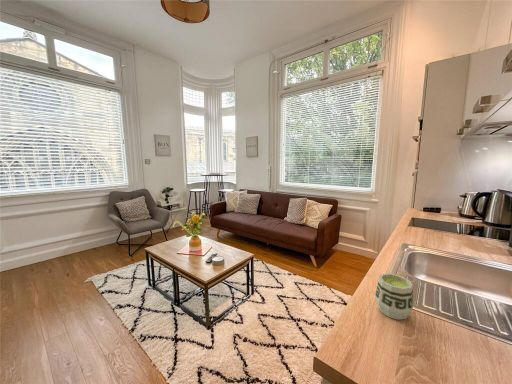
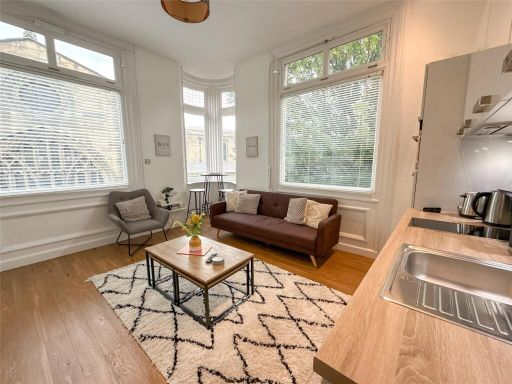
- cup [374,272,414,321]
